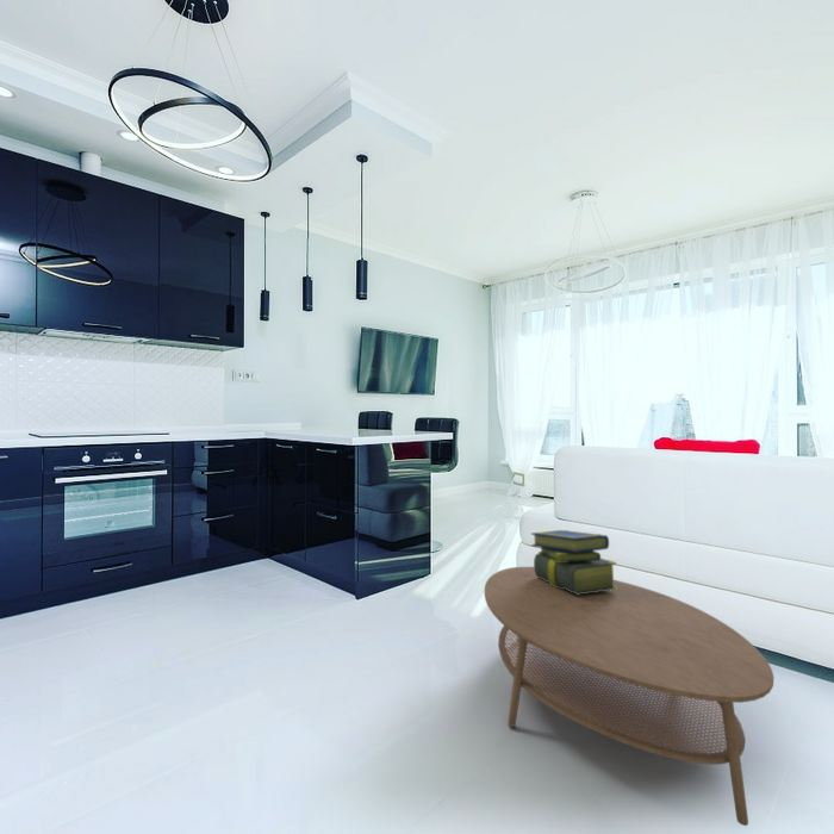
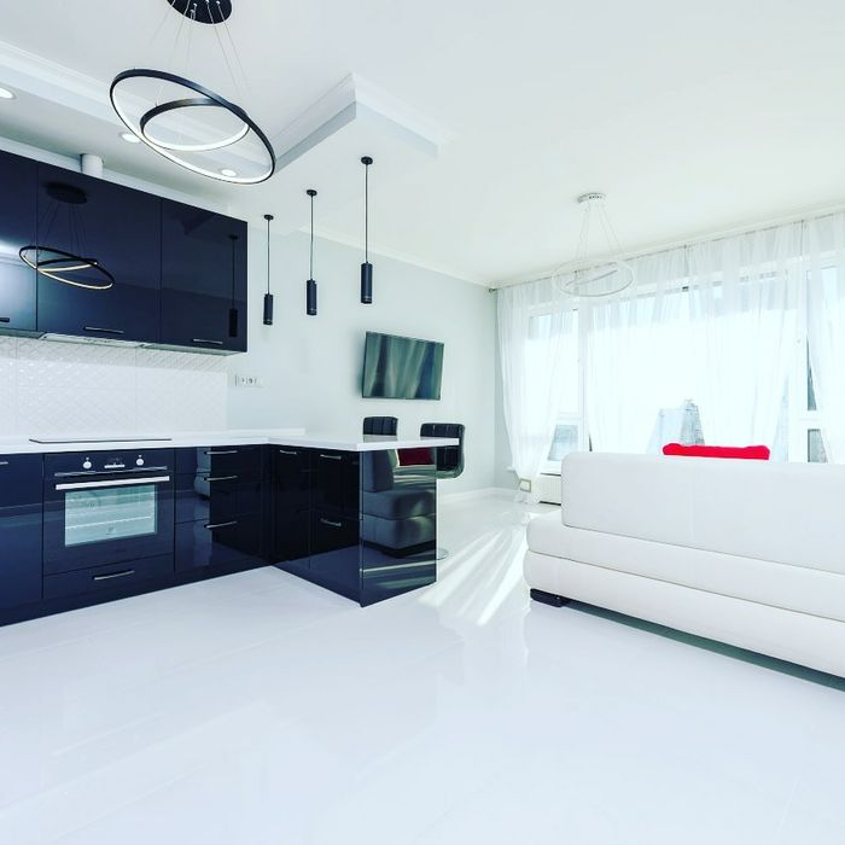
- coffee table [484,566,776,827]
- stack of books [530,529,617,595]
